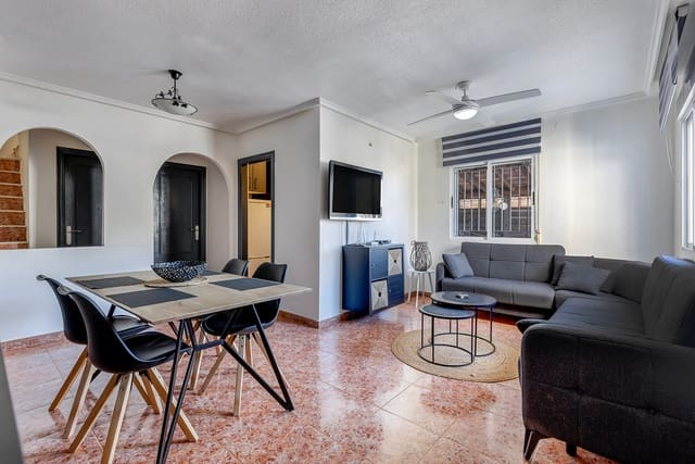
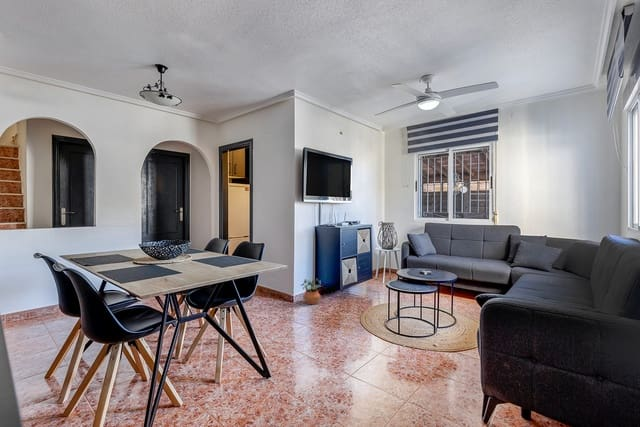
+ potted plant [300,277,322,305]
